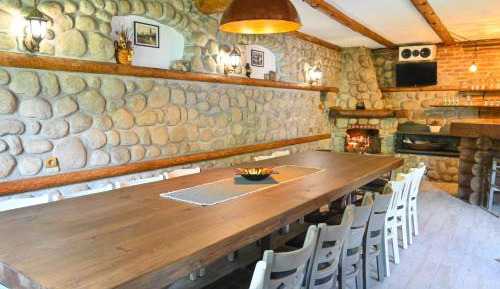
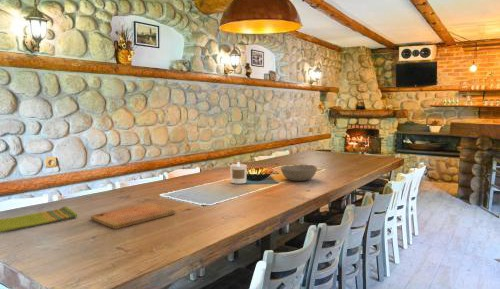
+ bowl [280,164,318,182]
+ cutting board [90,202,176,230]
+ candle [229,161,248,185]
+ dish towel [0,205,78,233]
